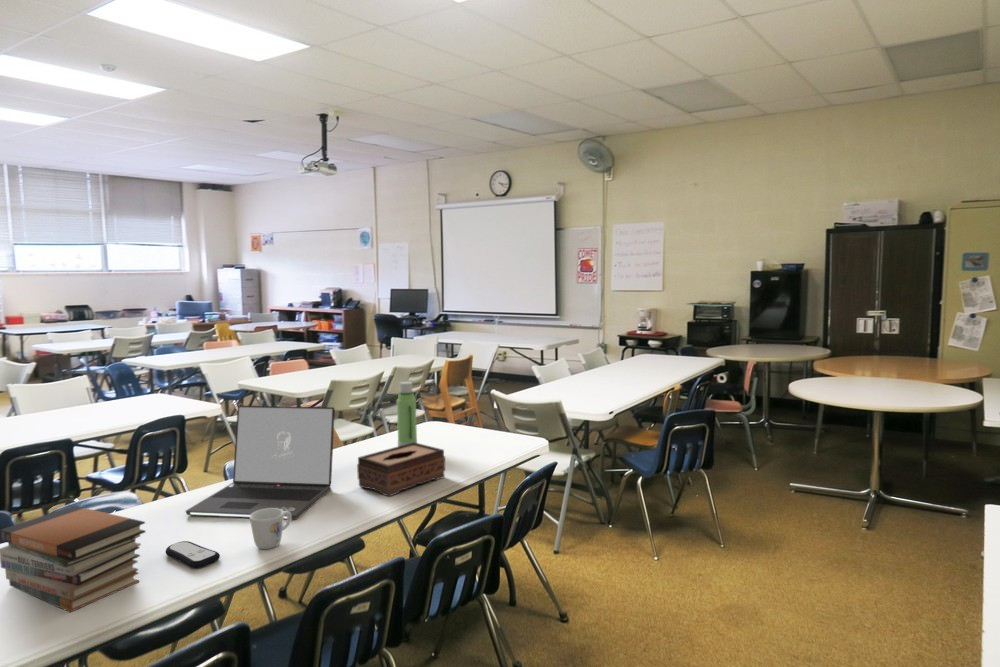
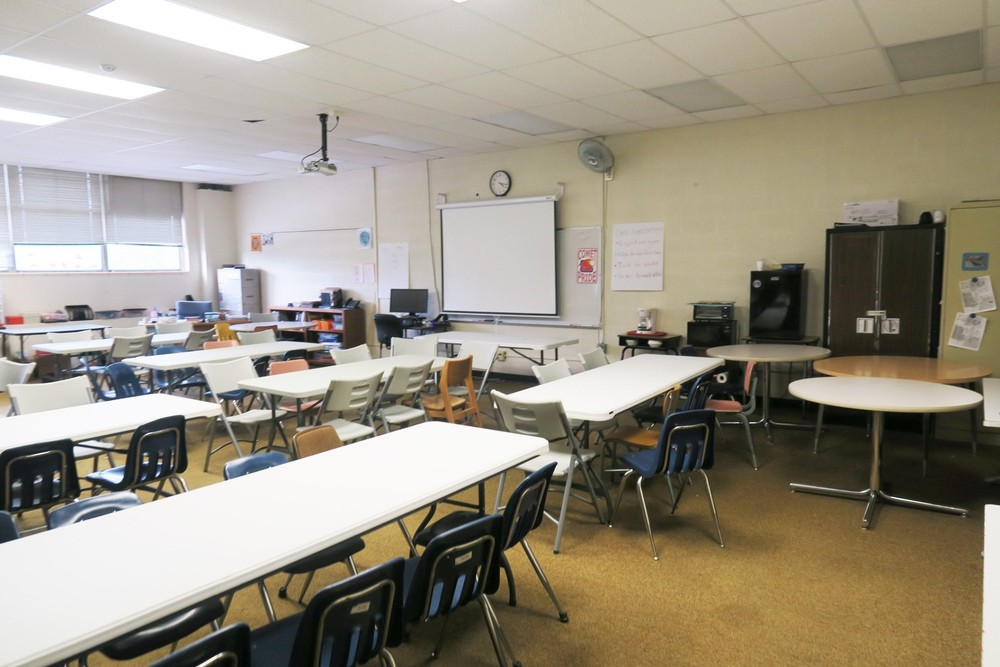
- laptop [185,405,336,521]
- remote control [165,540,221,570]
- water bottle [396,381,418,447]
- mug [249,508,292,550]
- tissue box [356,442,446,497]
- book stack [0,505,147,613]
